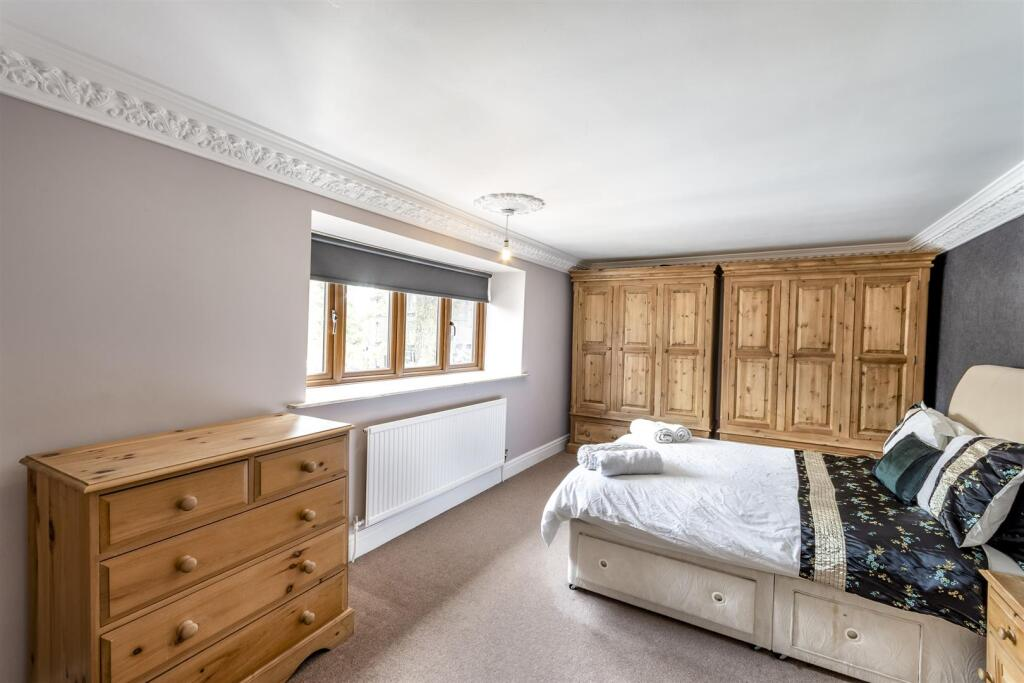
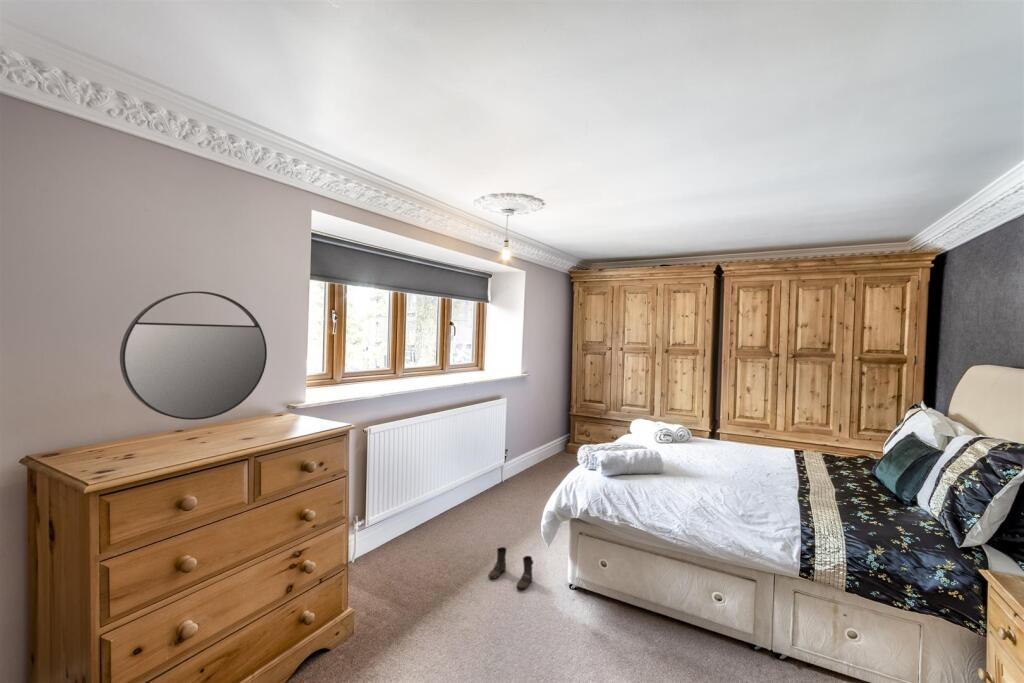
+ home mirror [119,290,268,421]
+ boots [487,546,534,591]
